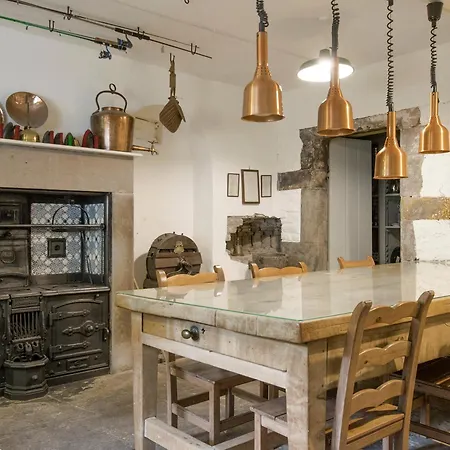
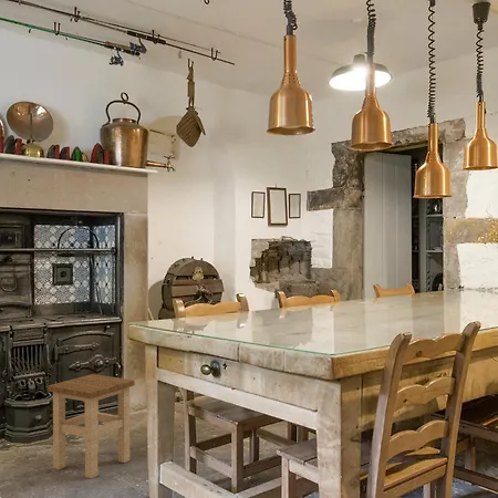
+ stool [46,373,136,479]
